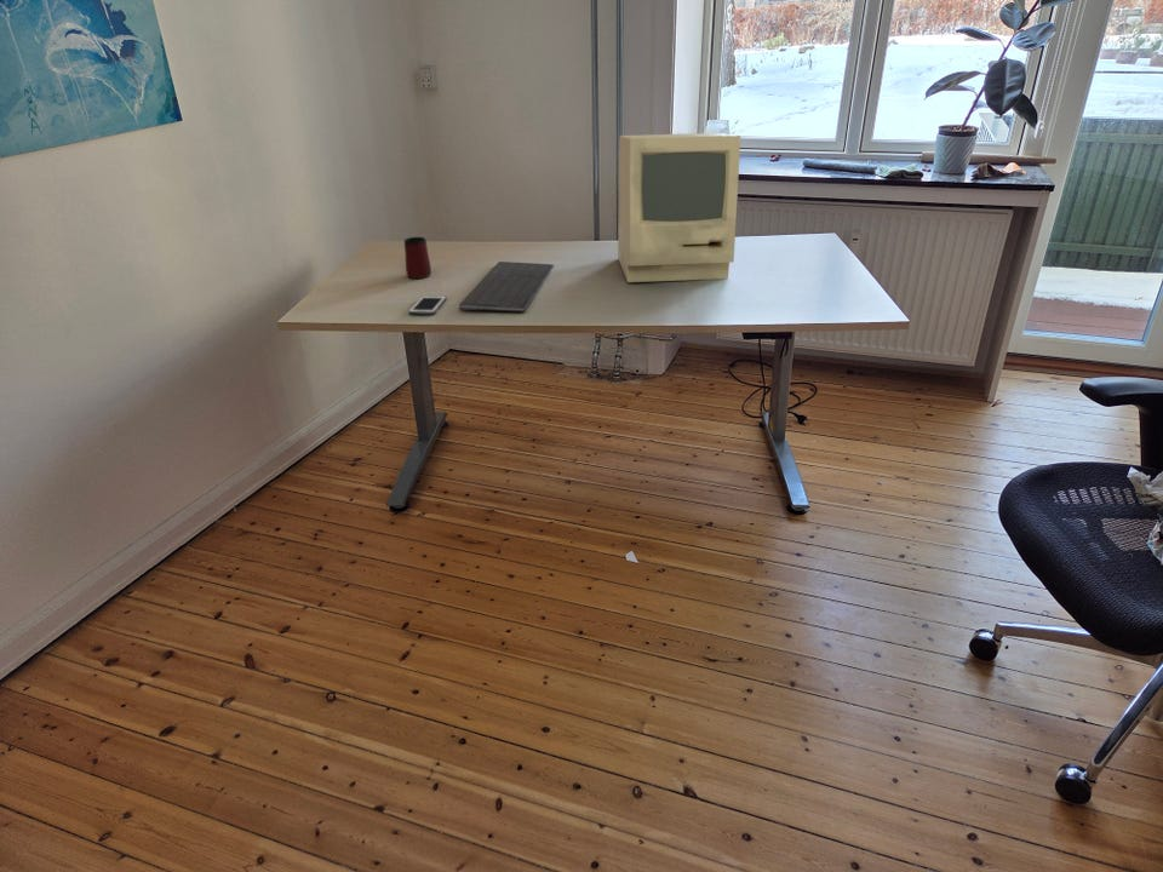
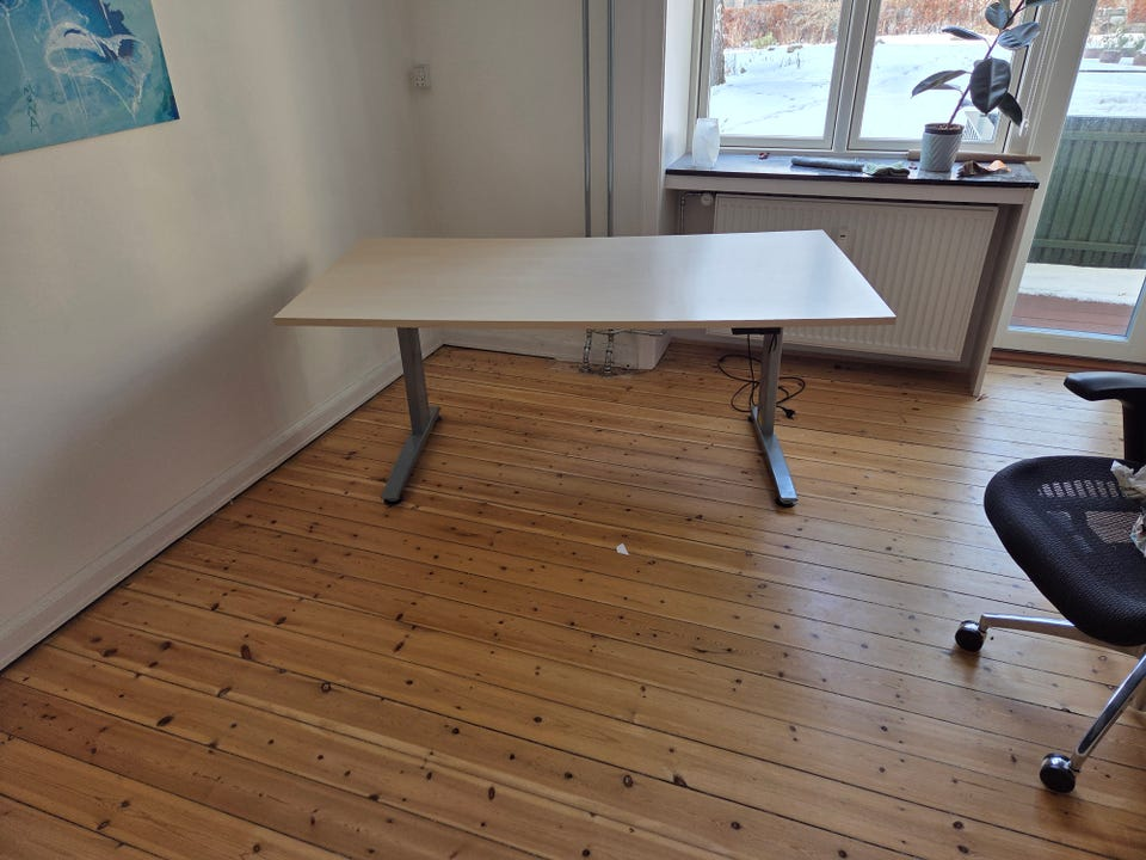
- cell phone [408,294,447,316]
- computer monitor [617,132,741,283]
- computer keyboard [458,260,556,312]
- mug [403,236,432,280]
